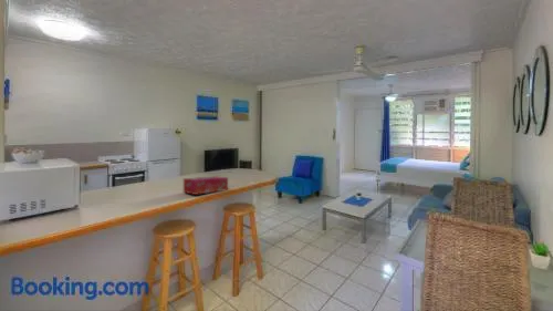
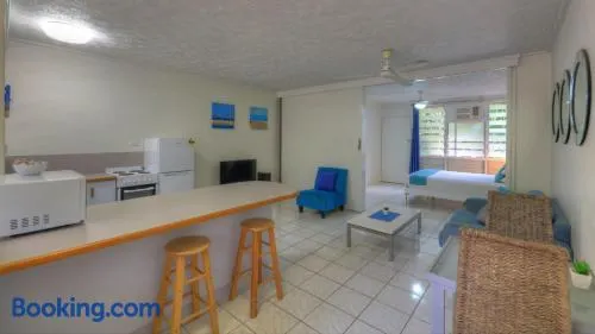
- tissue box [182,175,229,196]
